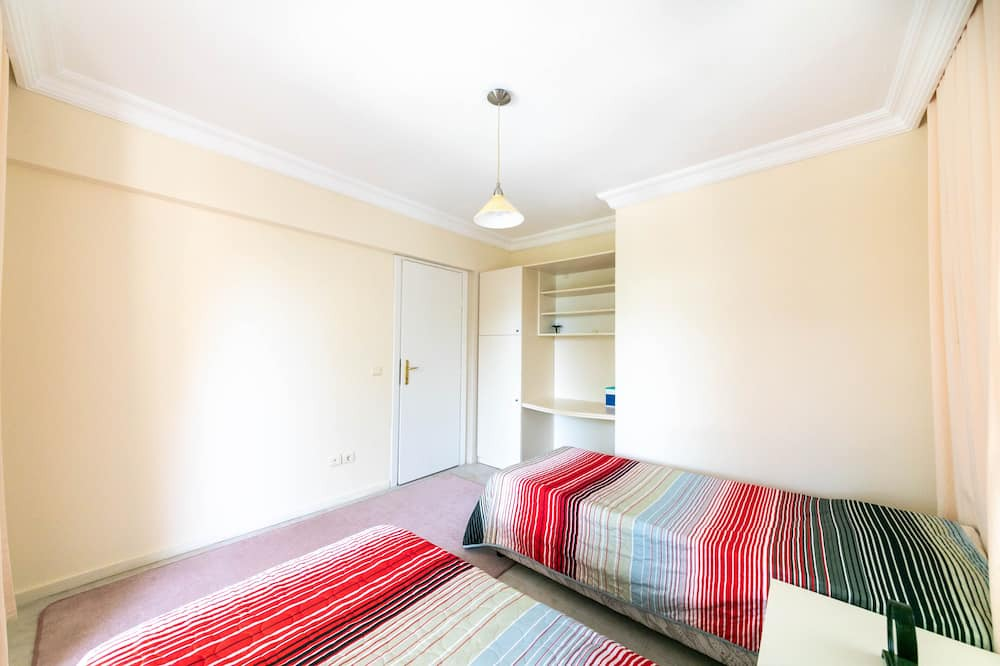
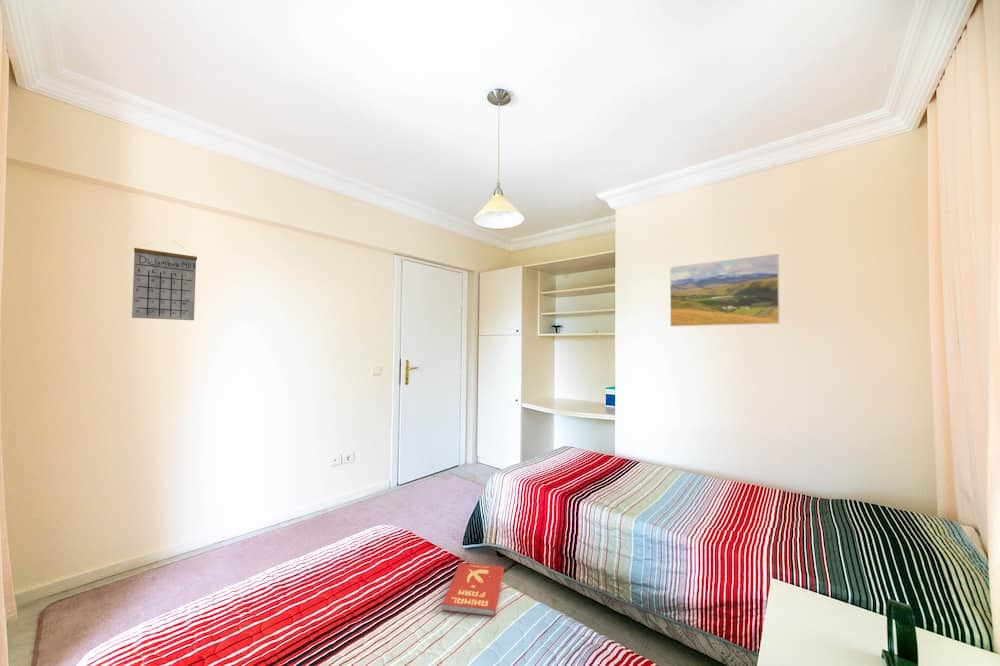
+ calendar [131,240,198,321]
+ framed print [669,253,781,327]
+ book [441,562,505,617]
